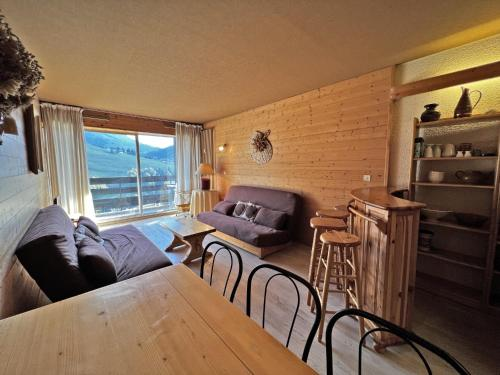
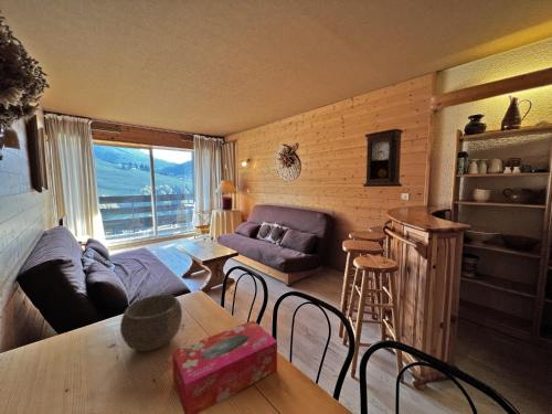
+ tissue box [171,319,278,414]
+ pendulum clock [362,128,404,188]
+ bowl [119,294,183,352]
